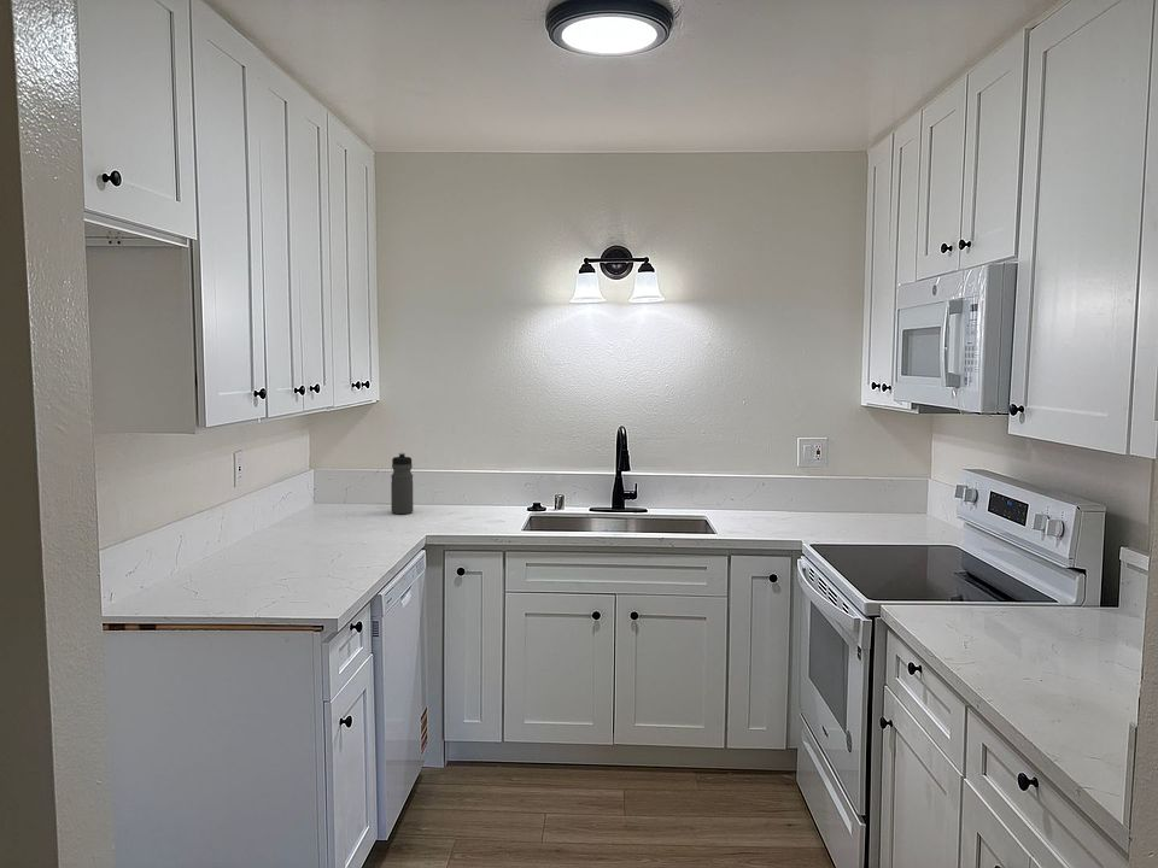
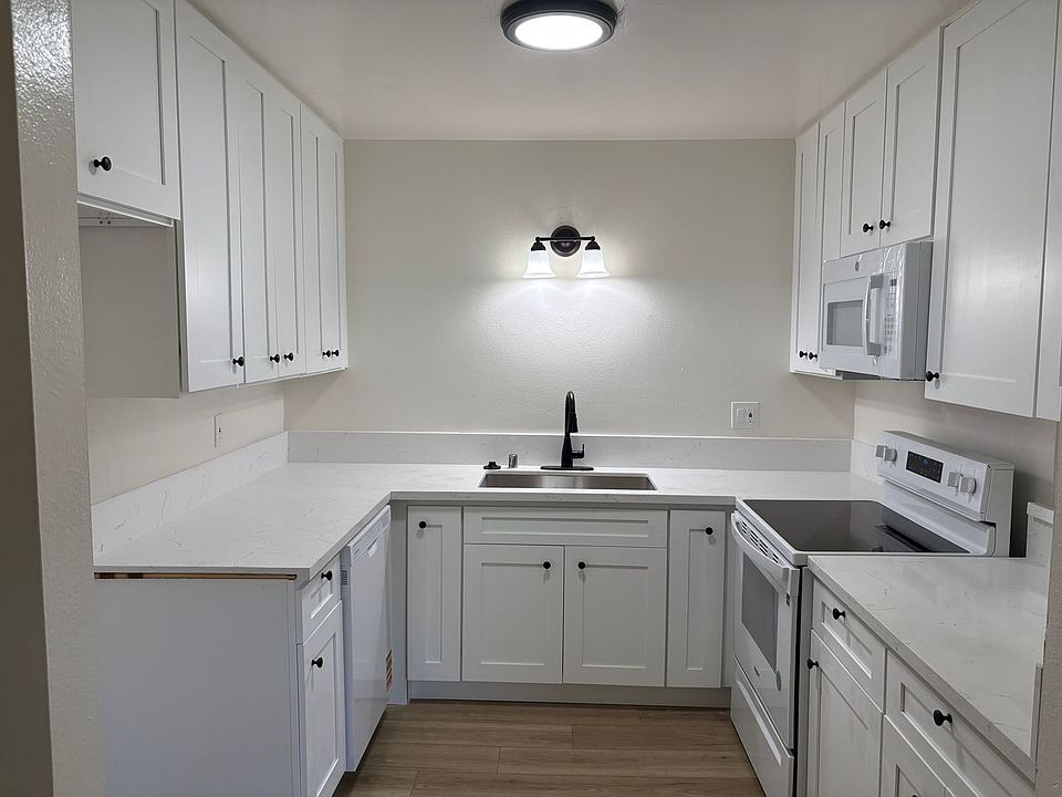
- water bottle [390,452,414,515]
